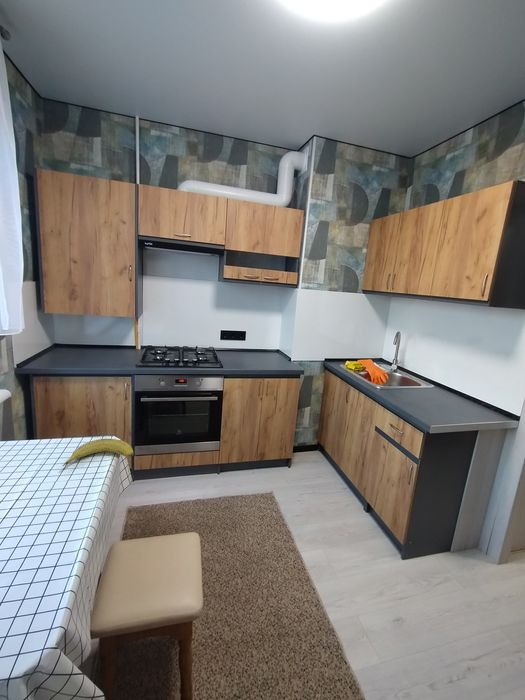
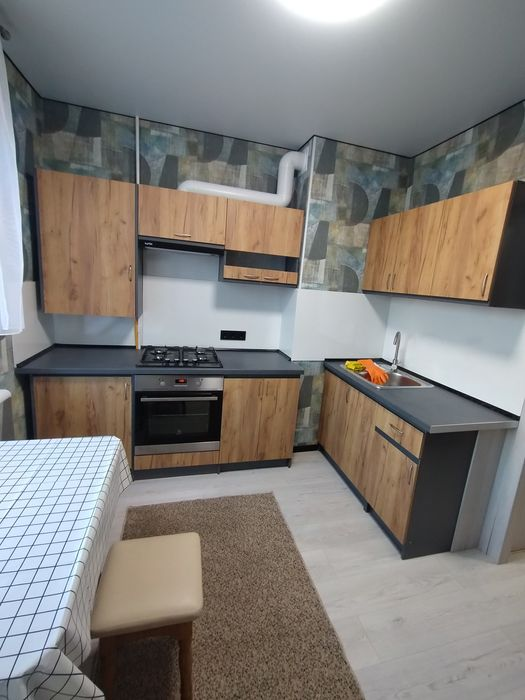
- fruit [62,438,134,467]
